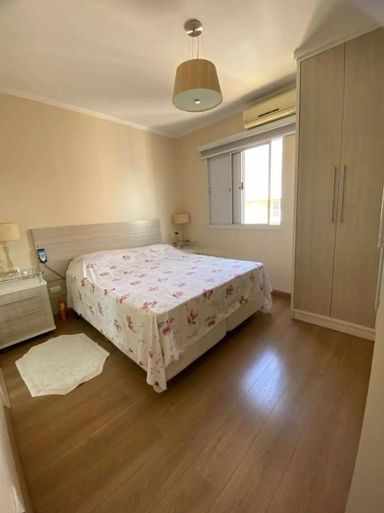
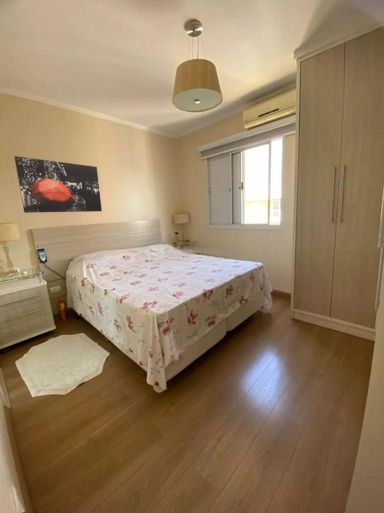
+ wall art [13,155,103,214]
